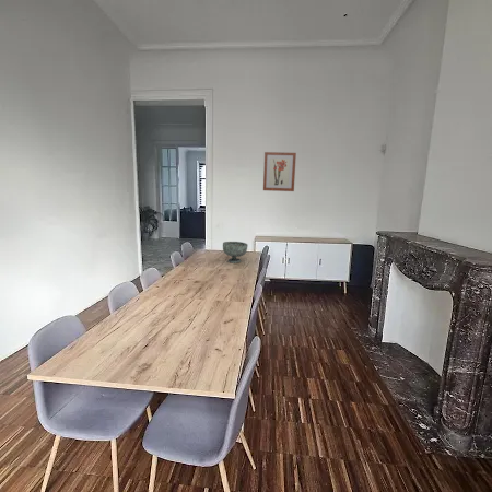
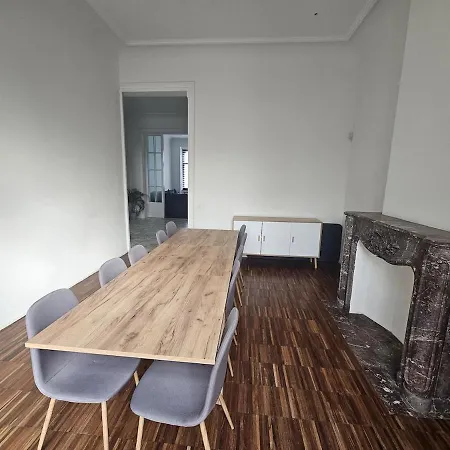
- decorative bowl [222,241,249,265]
- wall art [262,151,297,192]
